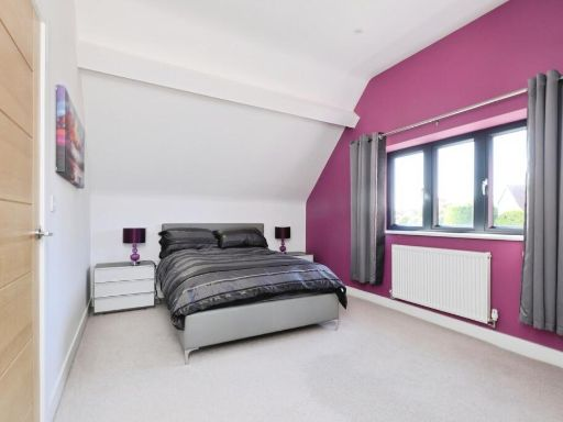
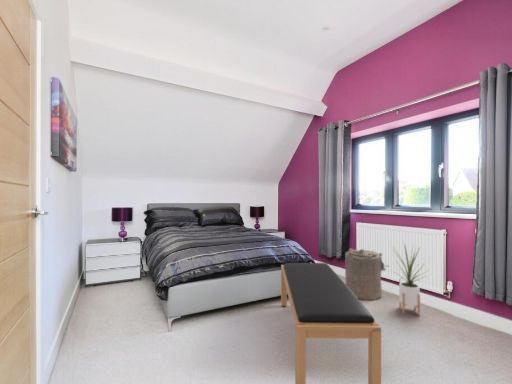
+ laundry hamper [344,247,390,301]
+ house plant [392,240,429,317]
+ bench [280,262,382,384]
